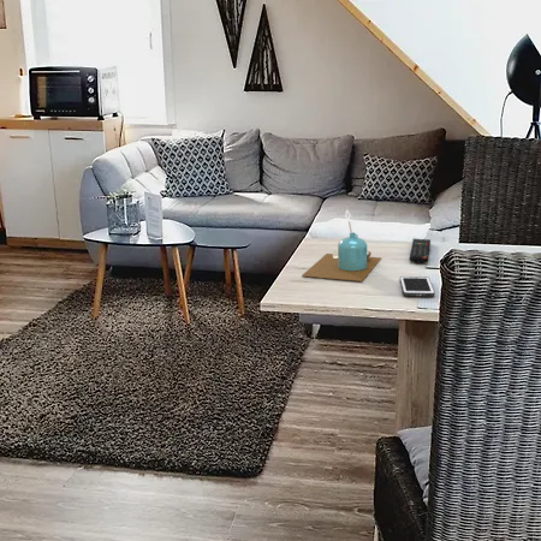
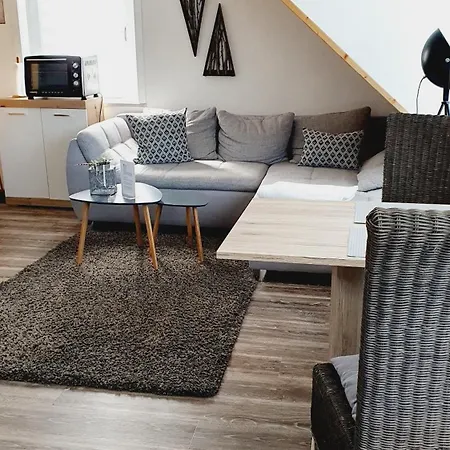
- candle [301,209,382,283]
- remote control [409,238,432,264]
- cell phone [399,275,436,298]
